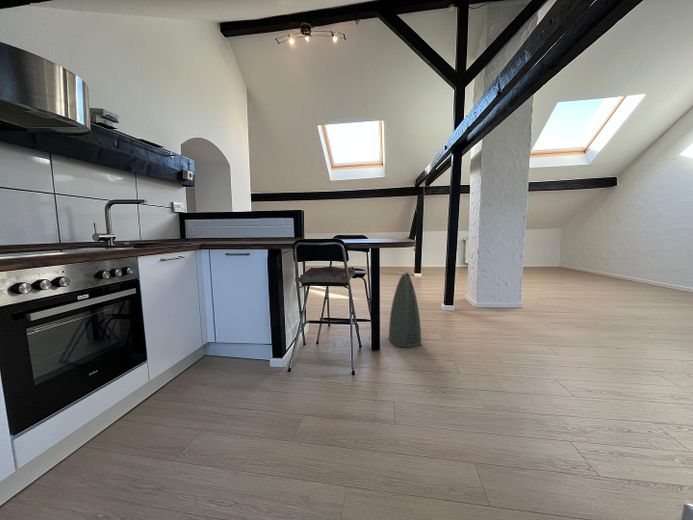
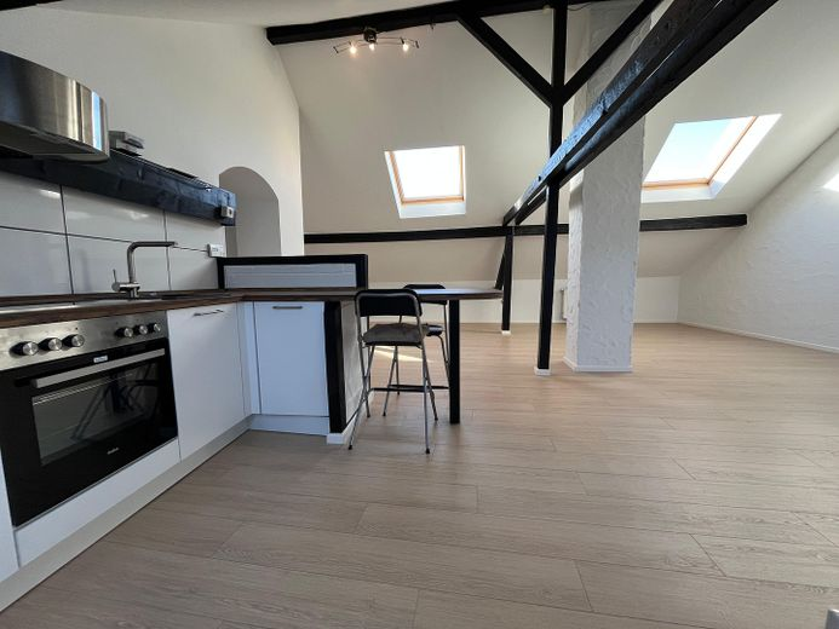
- air purifier [388,272,422,349]
